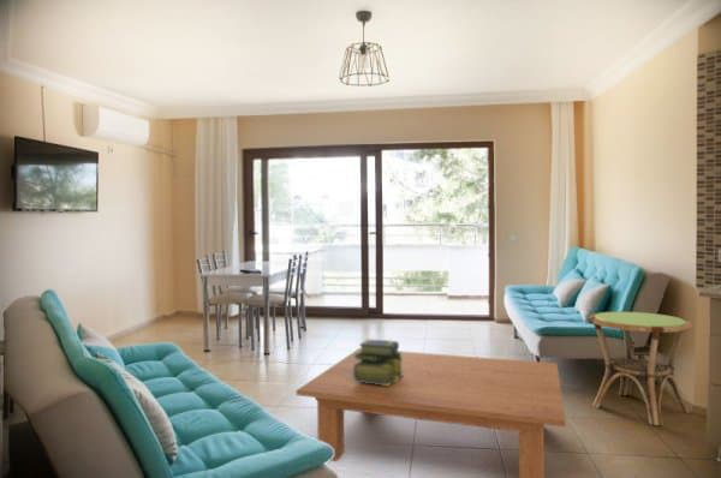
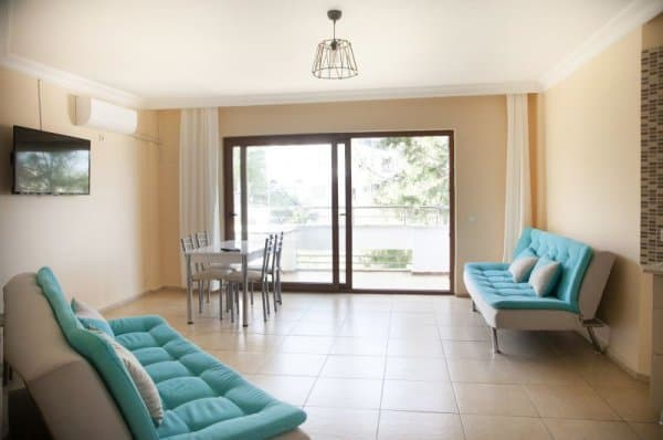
- side table [589,310,693,426]
- stack of books [352,337,404,386]
- coffee table [296,347,567,478]
